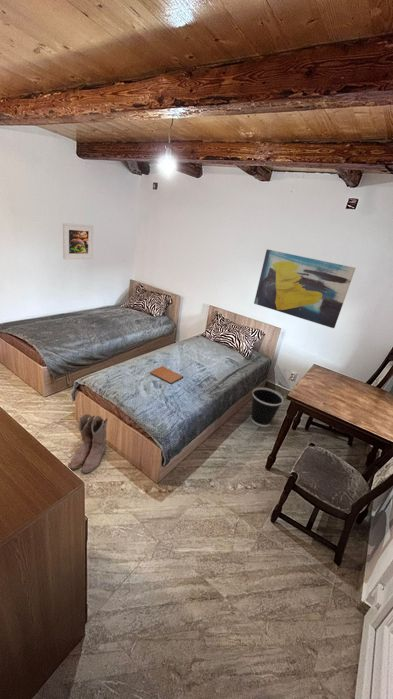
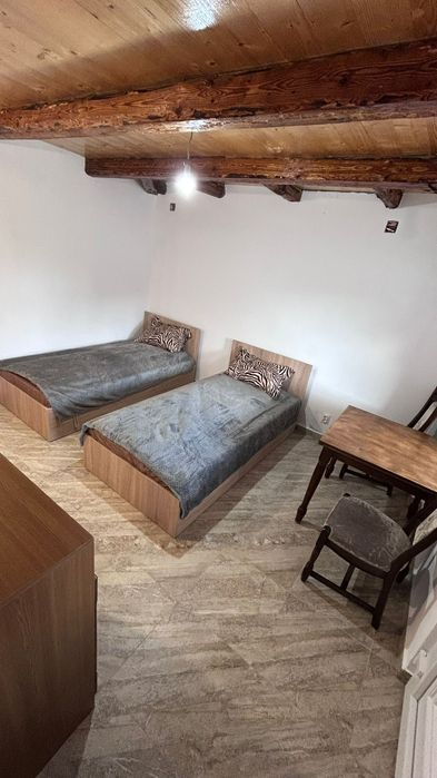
- book [149,365,184,384]
- boots [68,413,109,474]
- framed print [62,222,94,260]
- wall art [253,249,356,329]
- wastebasket [250,387,284,428]
